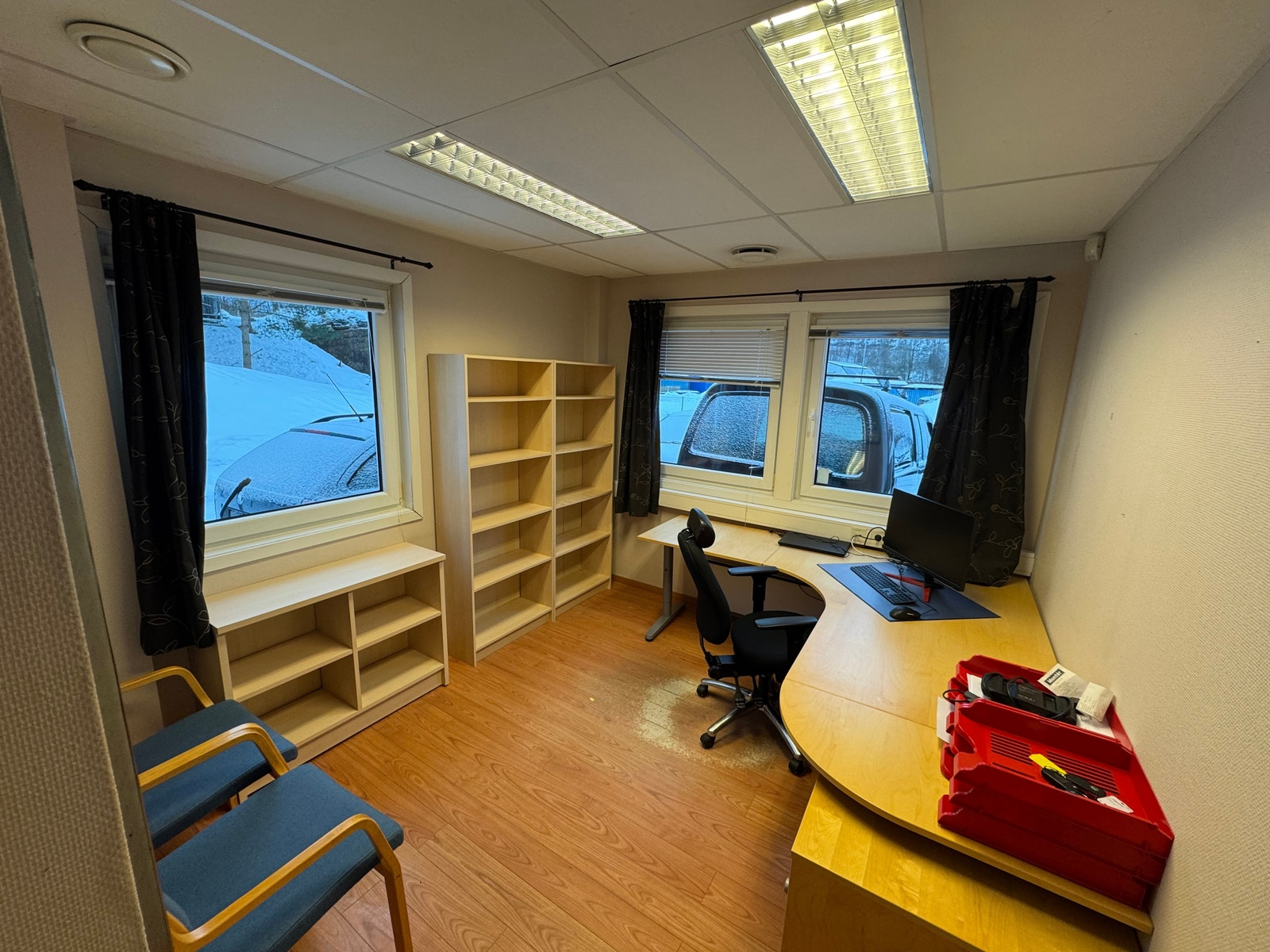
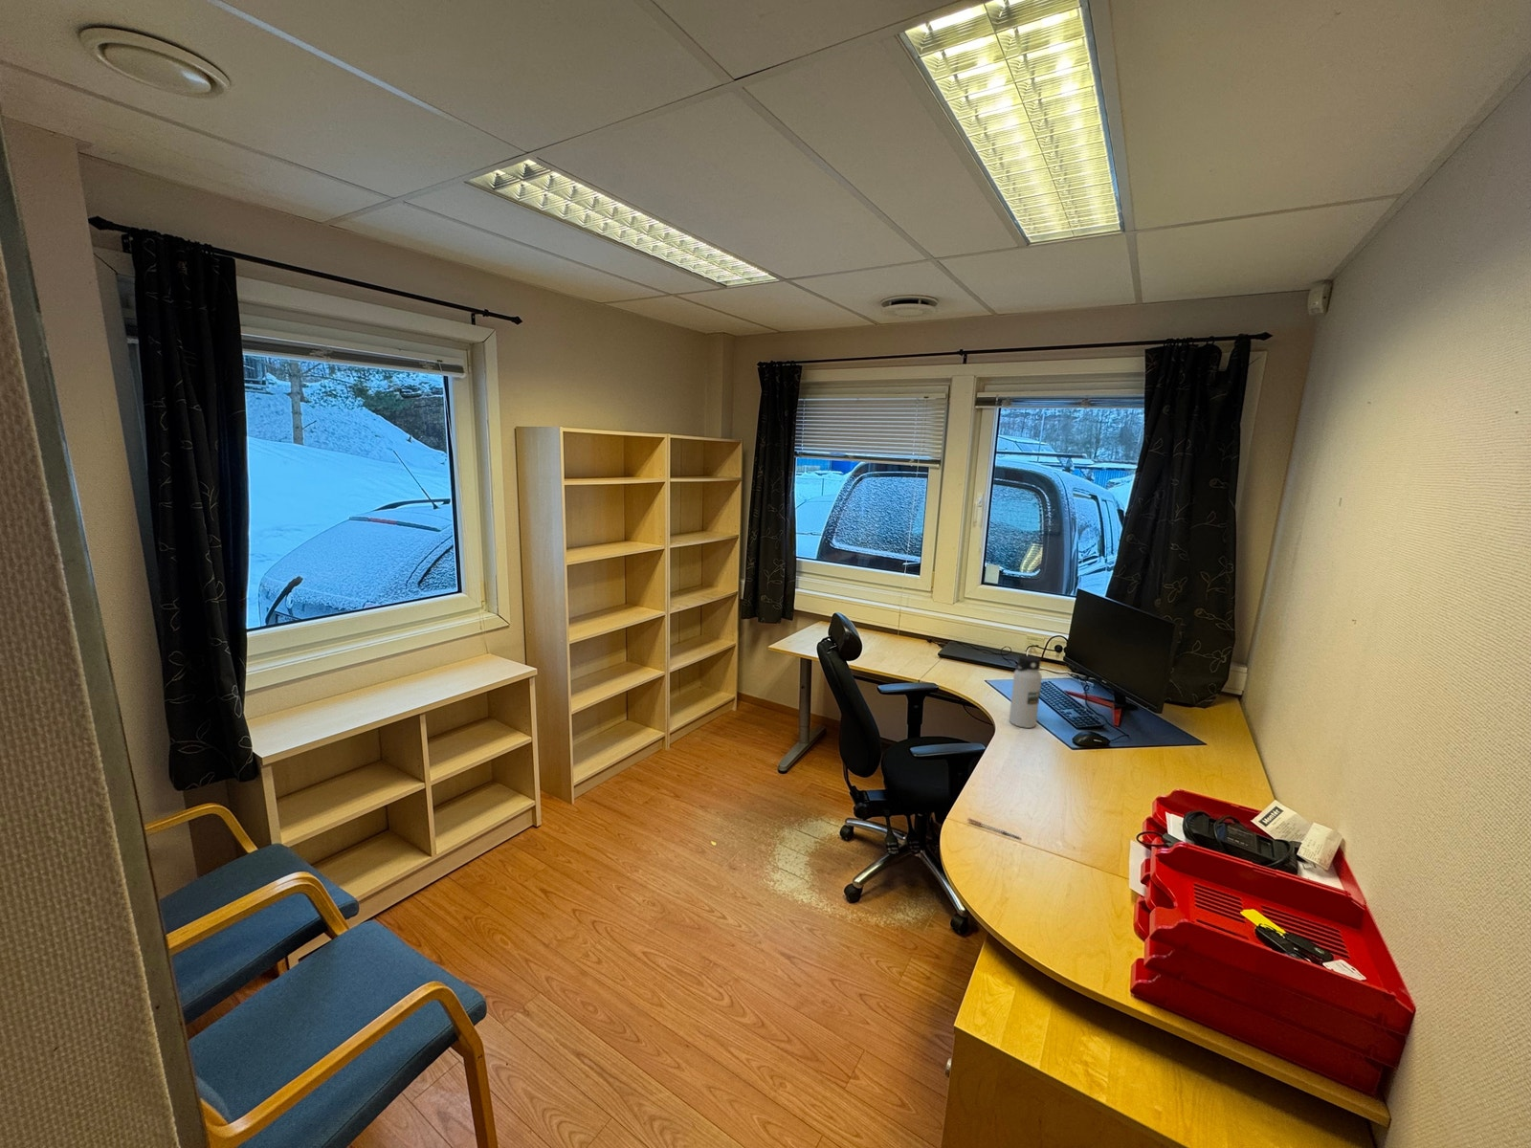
+ pen [967,818,1022,840]
+ water bottle [1009,655,1043,730]
